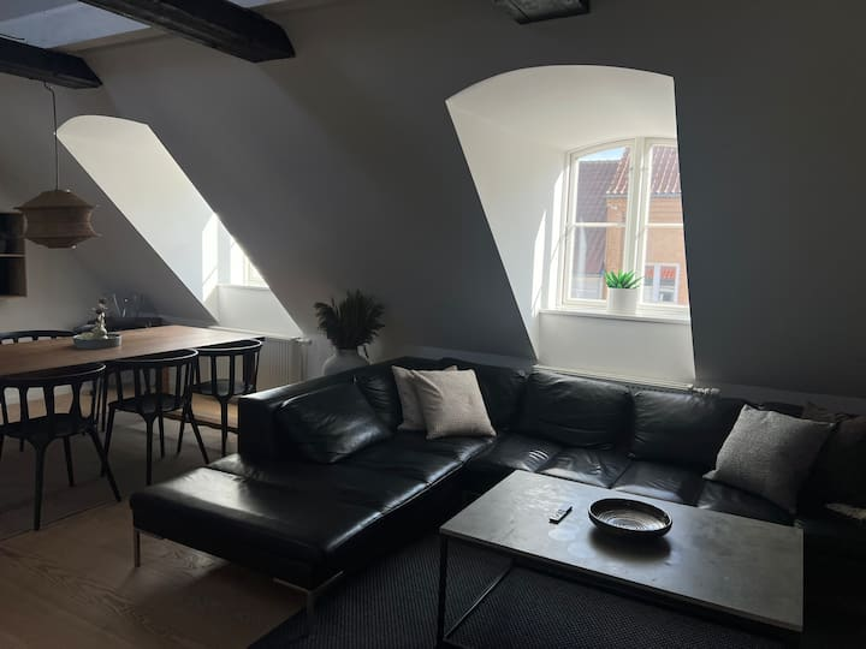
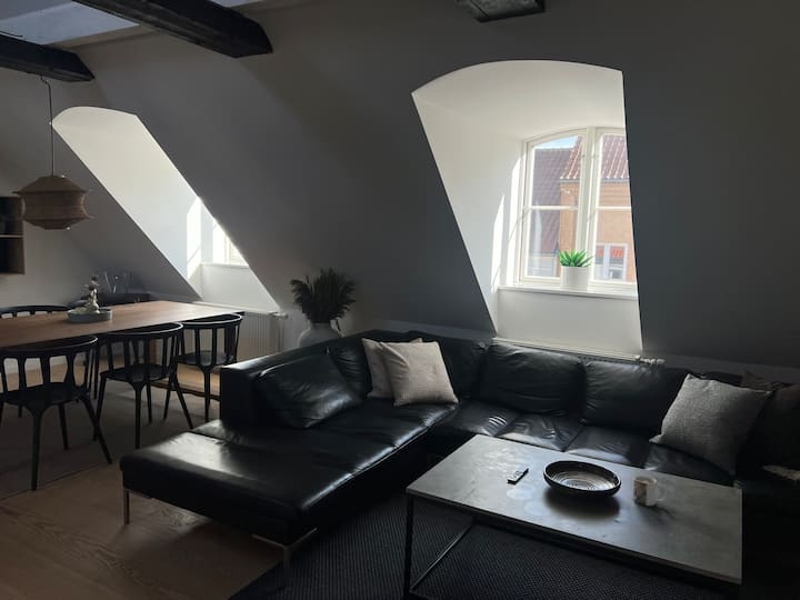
+ mug [632,474,668,507]
